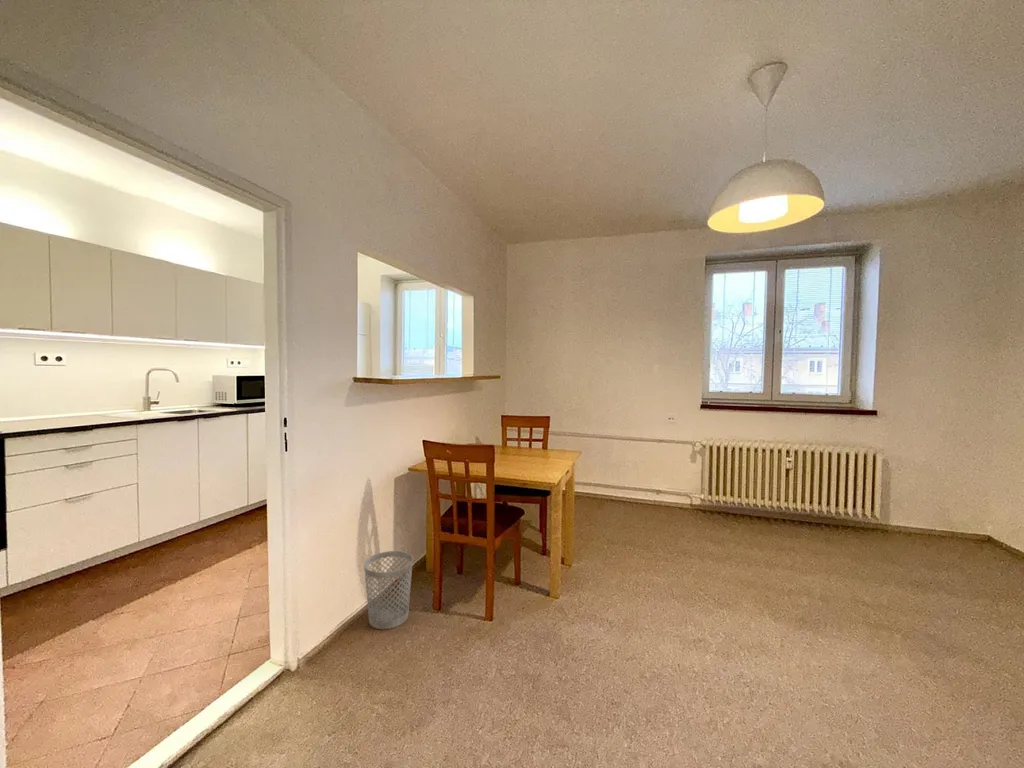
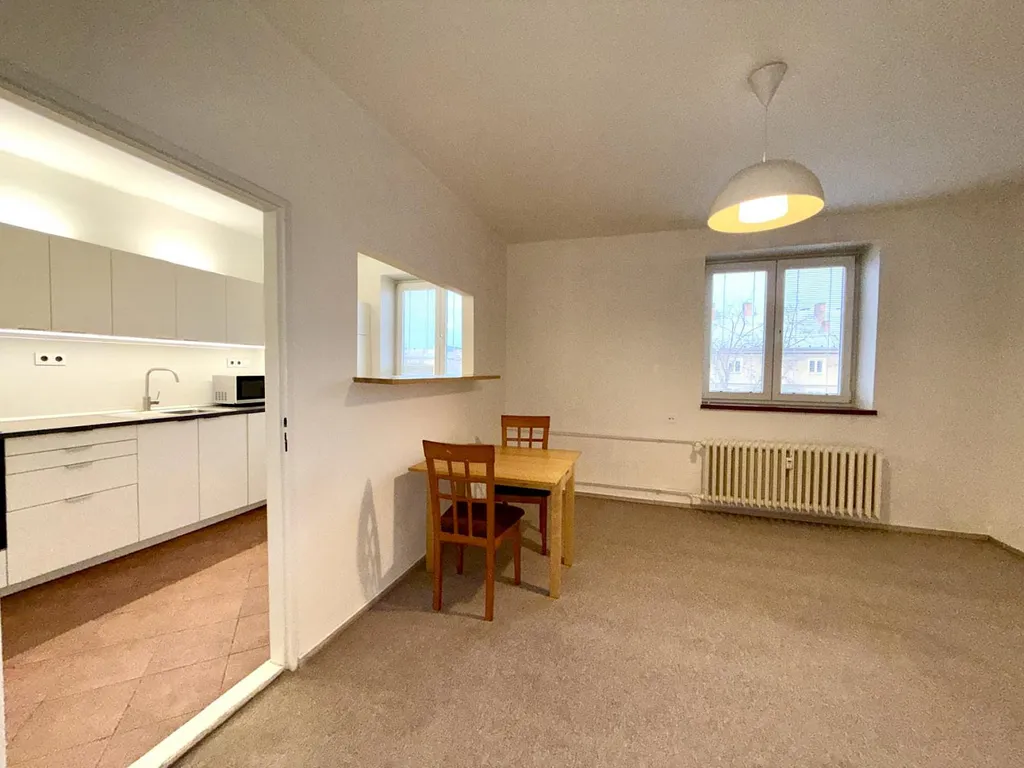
- wastebasket [363,550,414,630]
